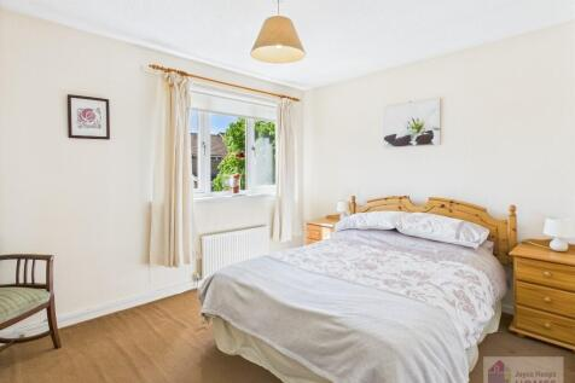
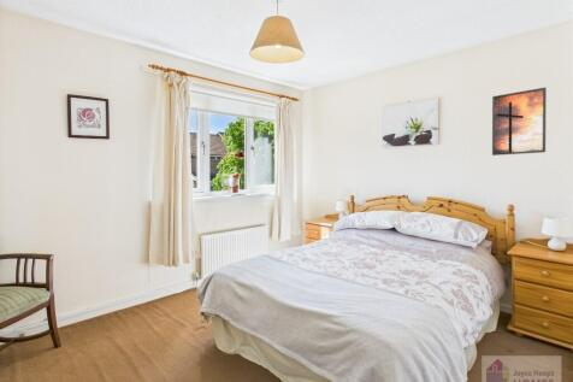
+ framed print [491,87,548,157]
